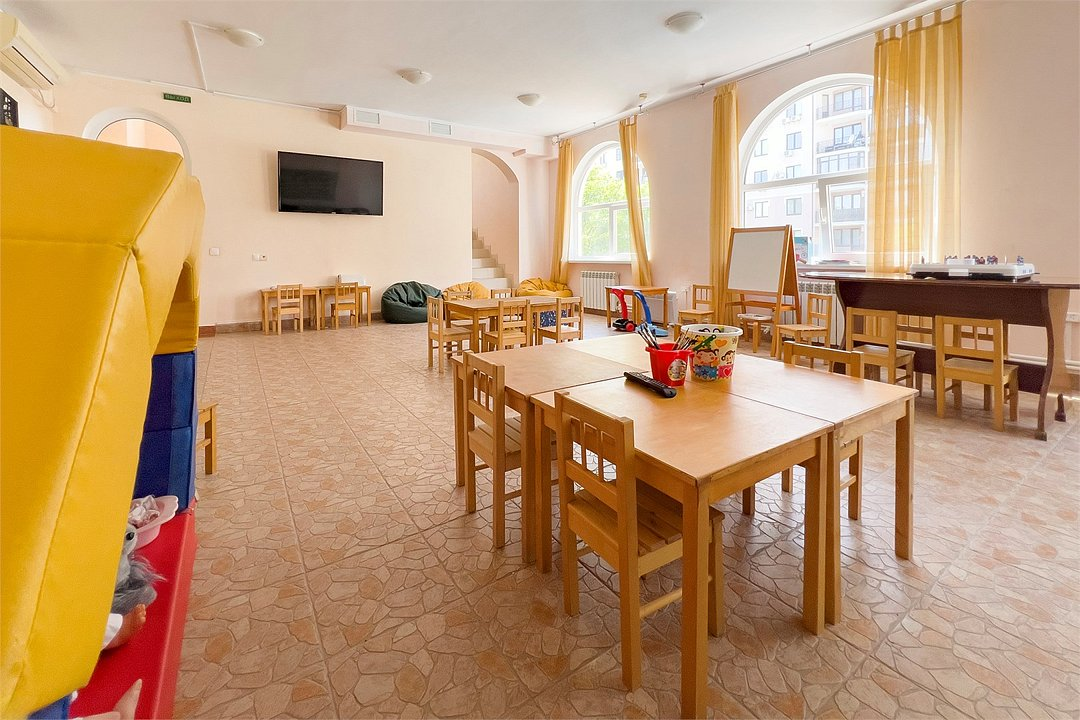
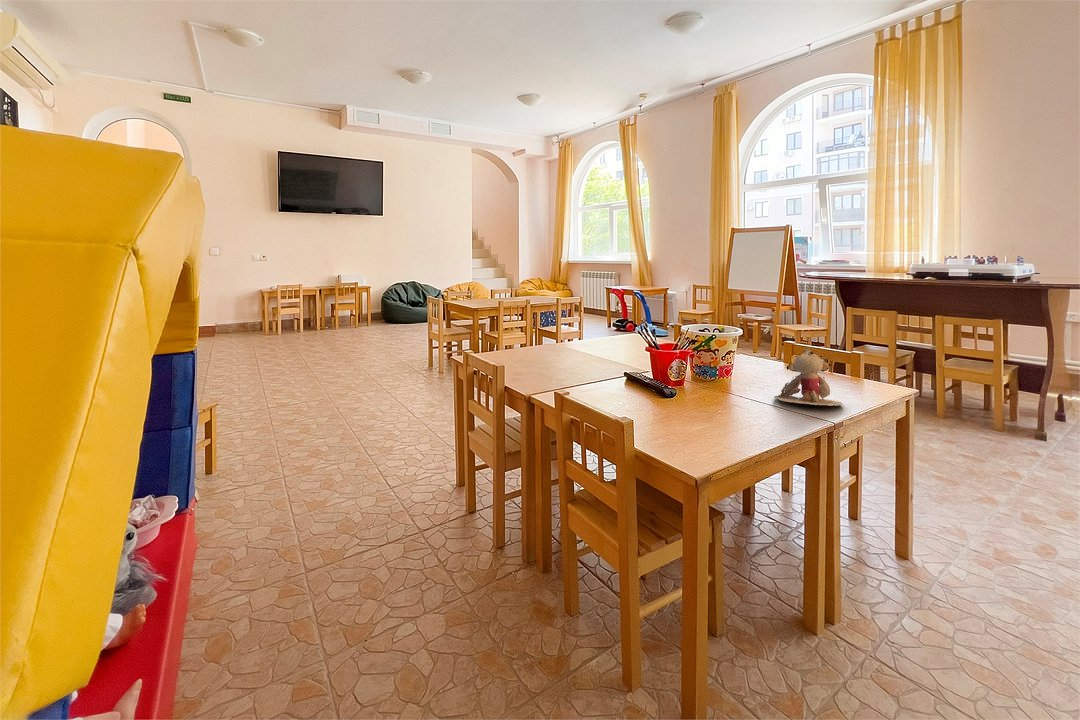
+ stuffed animal [773,349,844,407]
